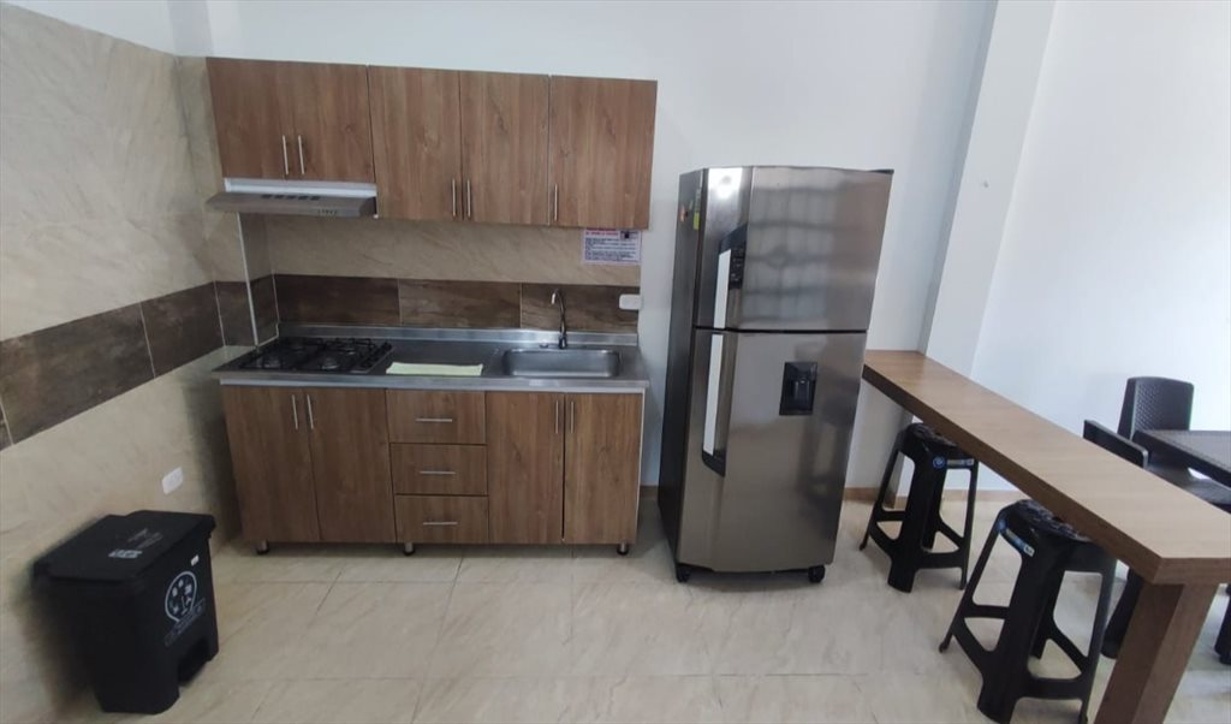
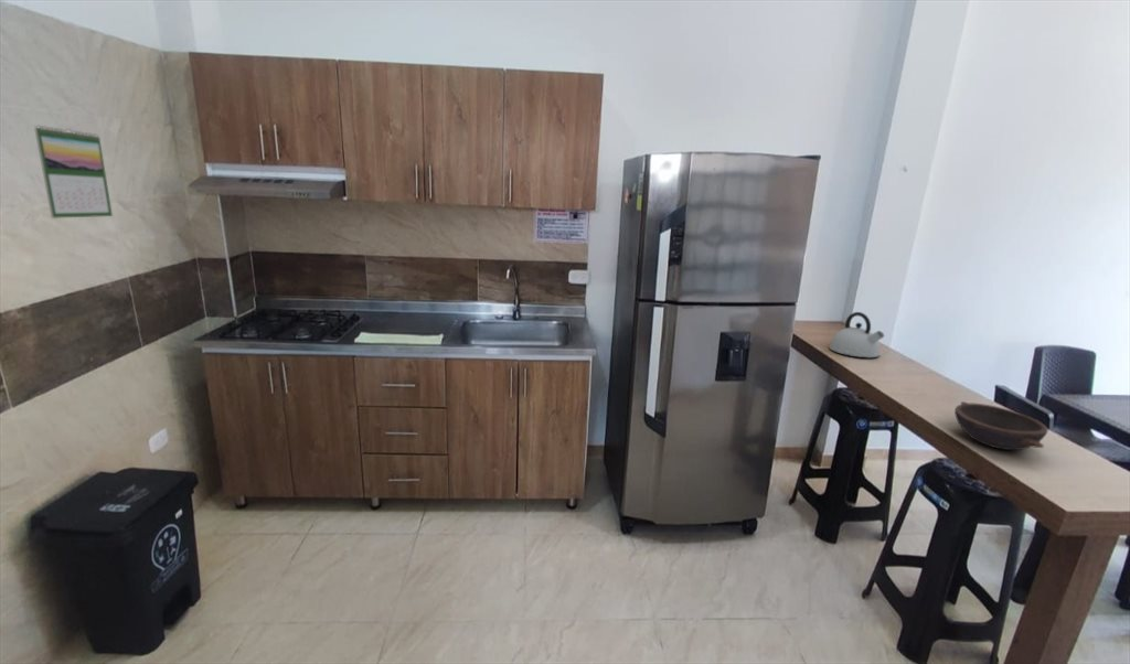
+ bowl [953,400,1049,451]
+ kettle [828,311,885,358]
+ calendar [33,125,114,219]
